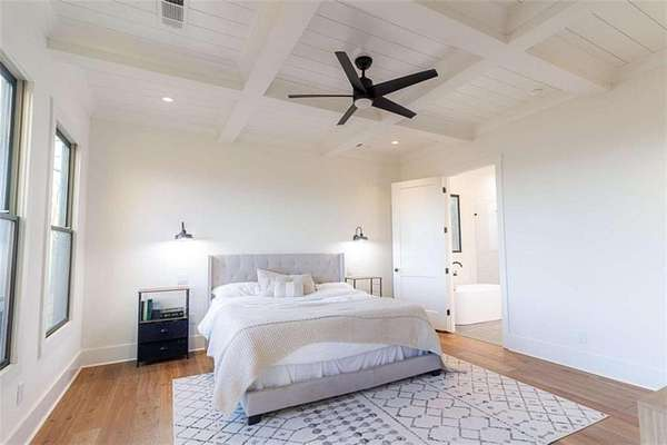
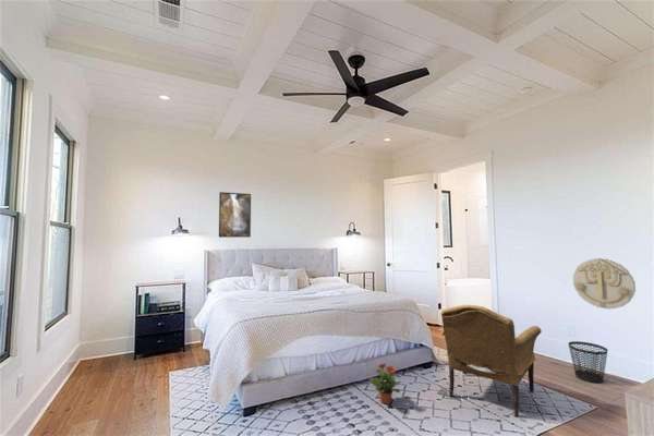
+ armchair [436,304,543,419]
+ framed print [218,191,252,239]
+ wastebasket [567,340,609,384]
+ potted plant [368,362,402,405]
+ wall decoration [572,257,637,311]
